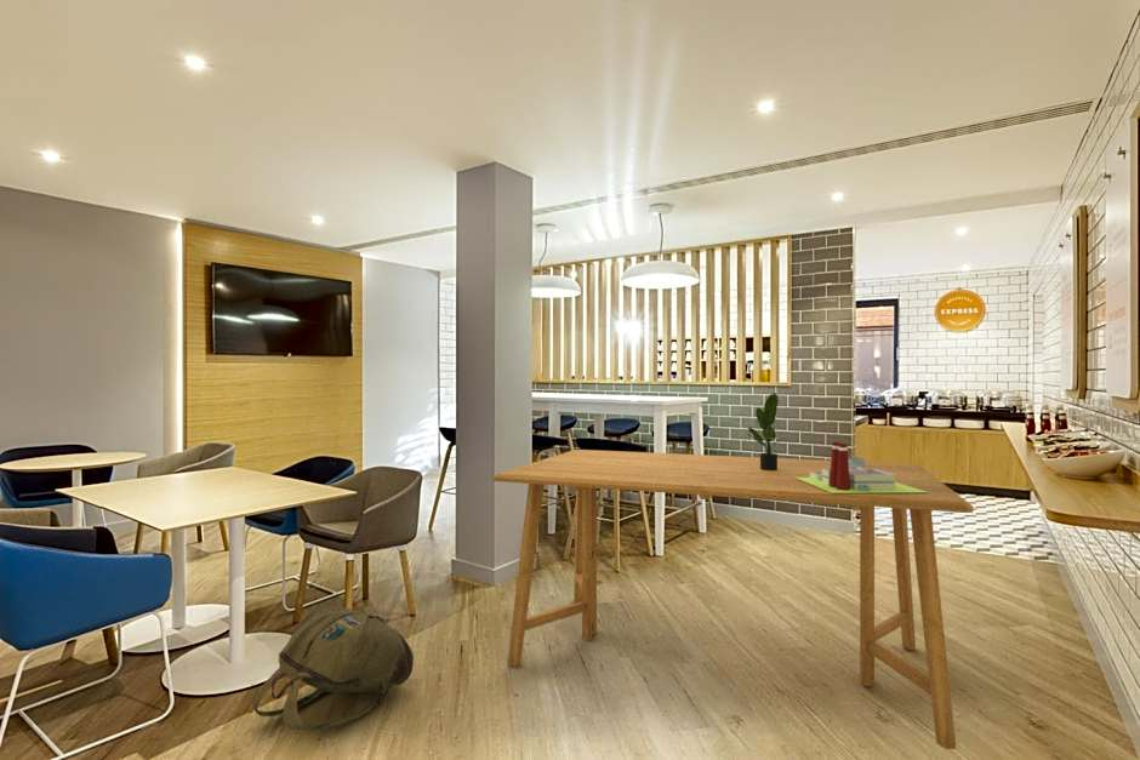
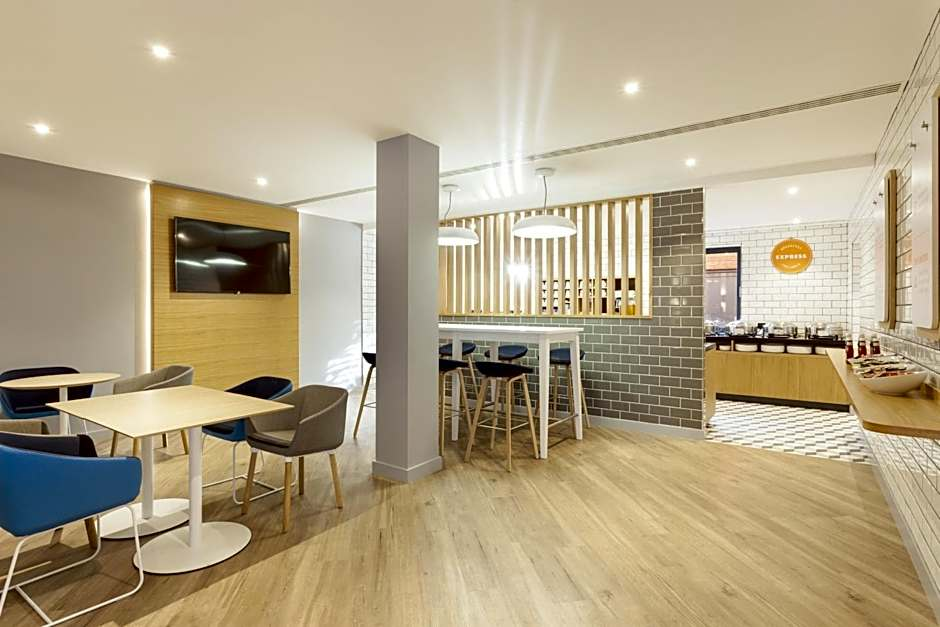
- architectural model [797,441,925,493]
- potted plant [747,392,787,470]
- backpack [251,605,415,732]
- dining table [491,448,974,750]
